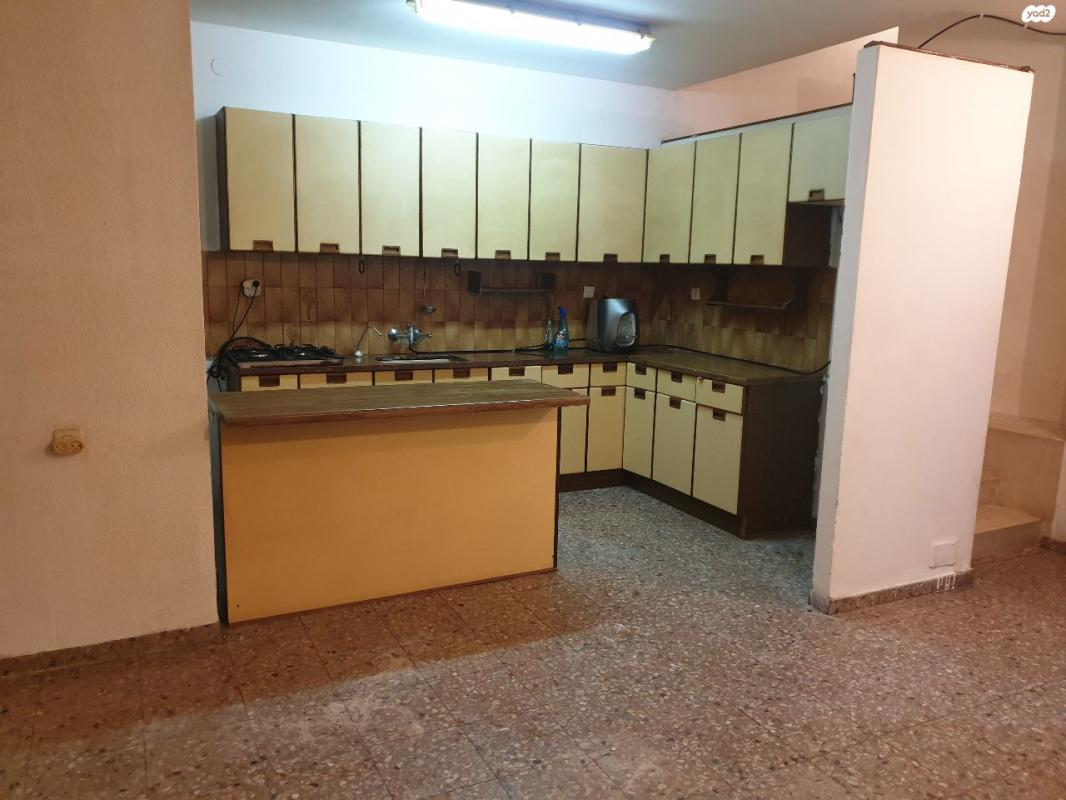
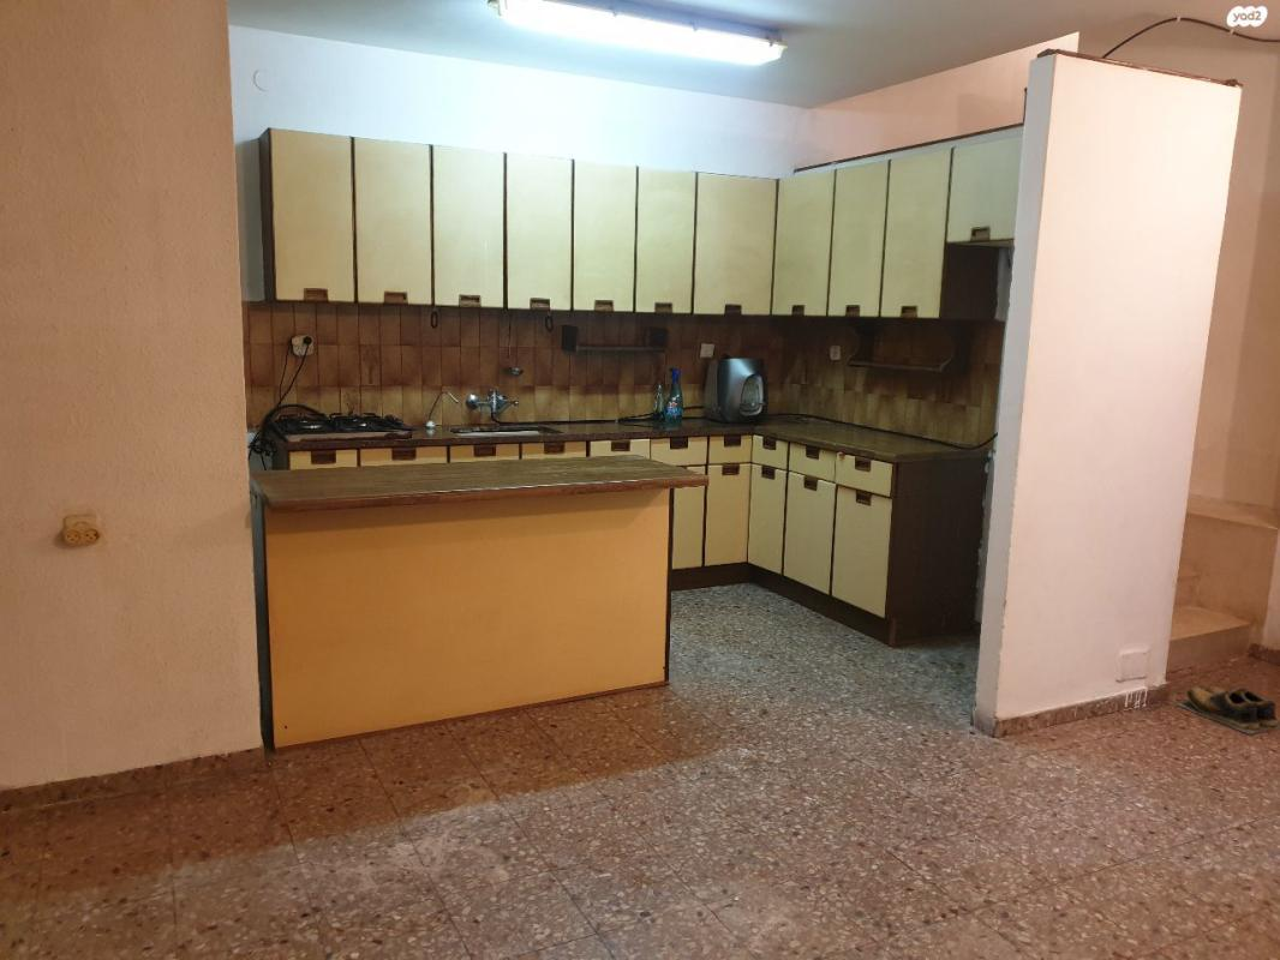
+ shoes [1173,685,1280,736]
